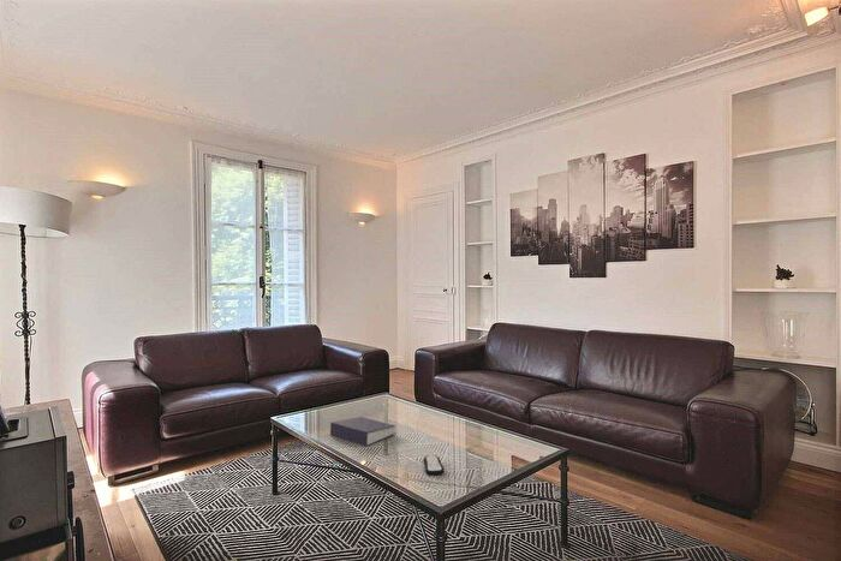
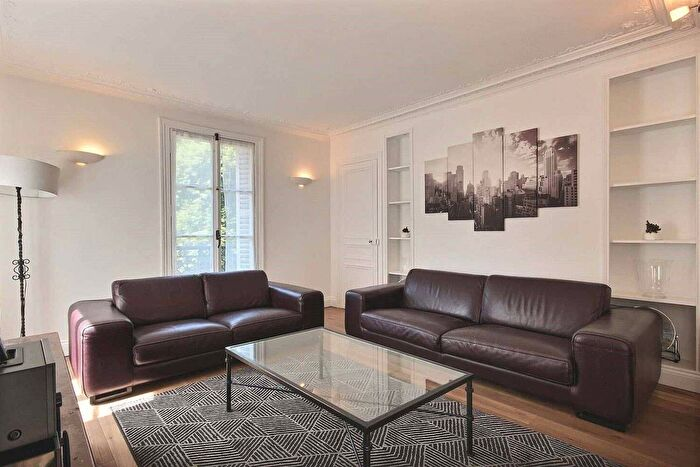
- remote control [423,454,446,477]
- book [329,416,396,448]
